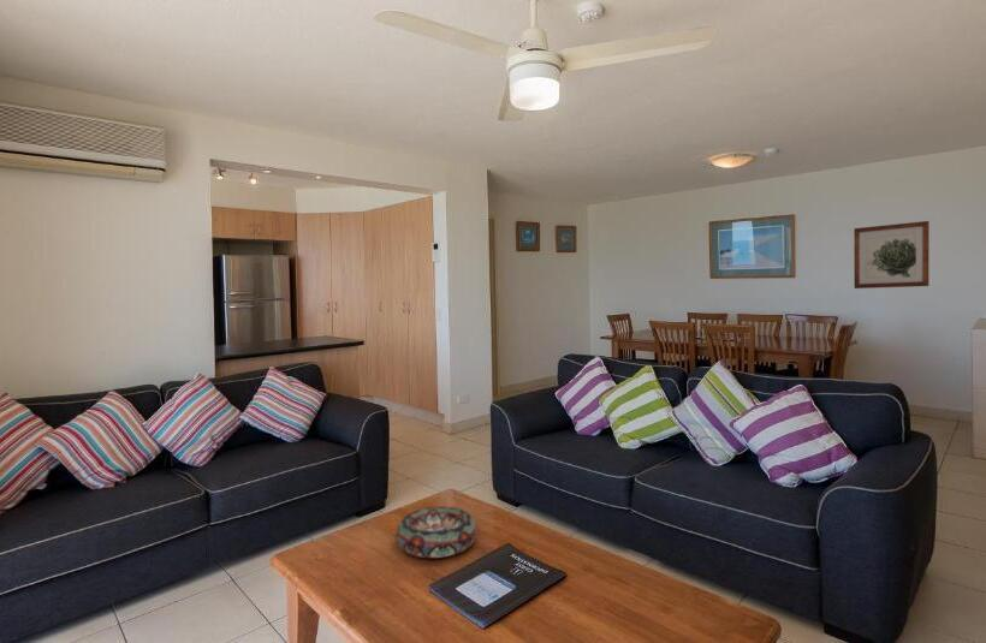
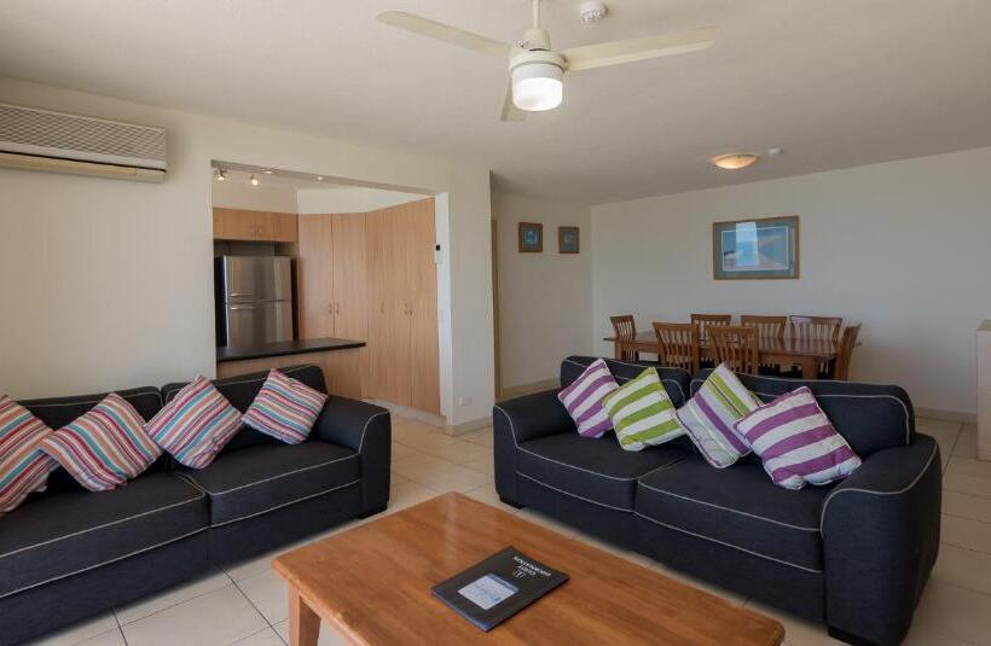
- decorative bowl [394,506,479,559]
- wall art [853,220,931,290]
